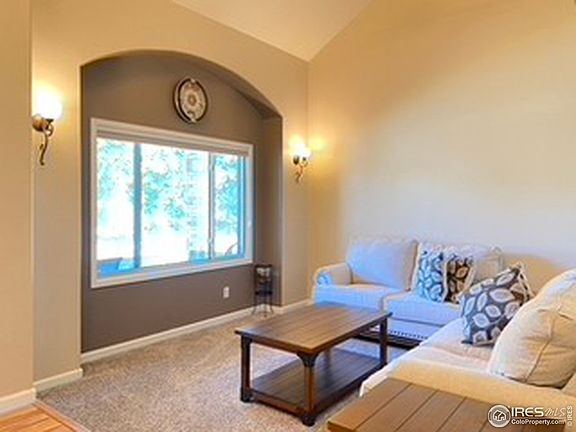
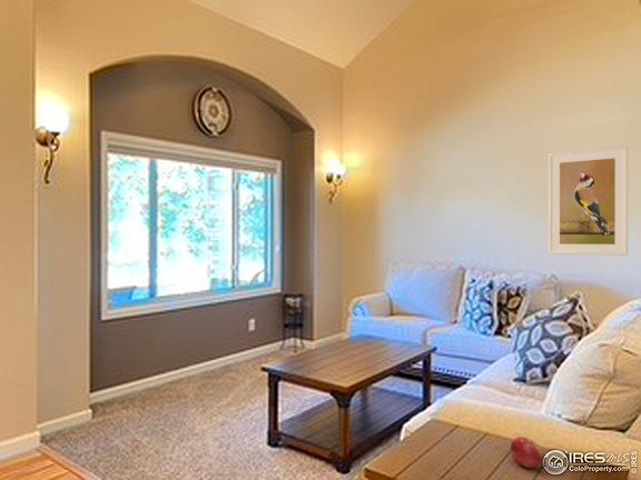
+ fruit [510,436,545,470]
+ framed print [548,146,629,257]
